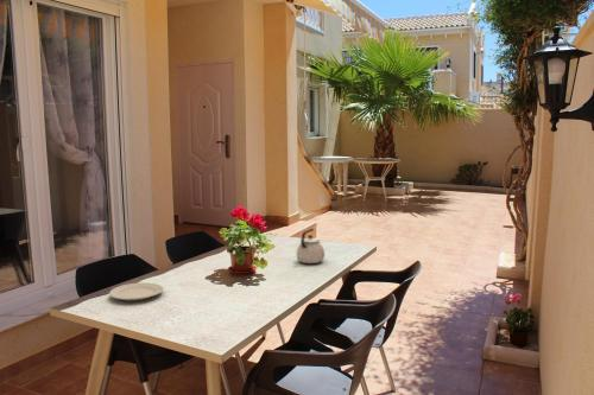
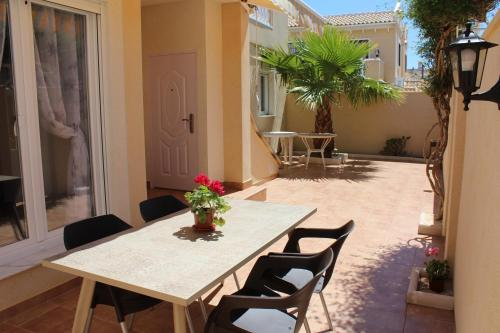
- kettle [295,228,326,265]
- chinaware [108,281,165,302]
